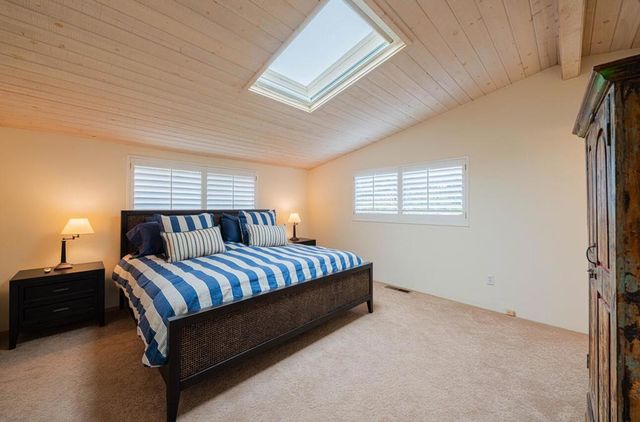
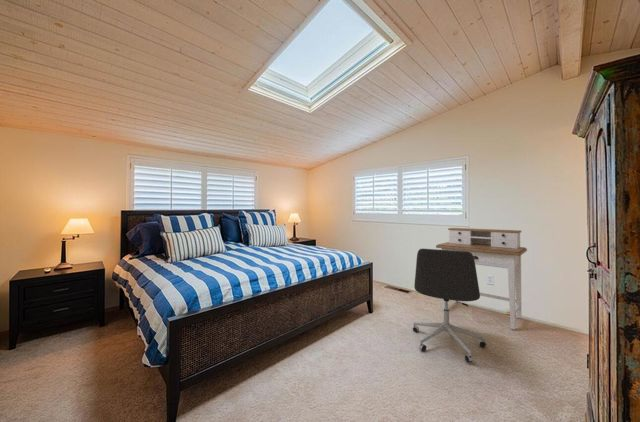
+ desk [435,227,528,330]
+ office chair [412,248,487,363]
